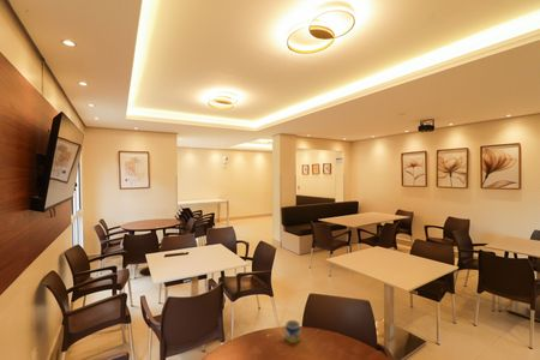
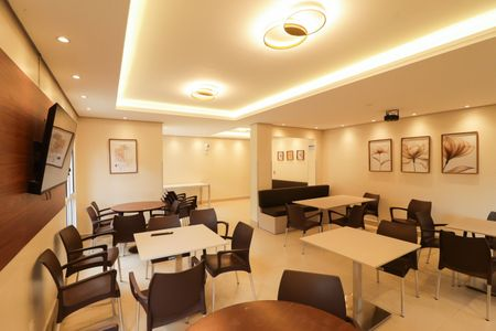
- mug [278,319,301,344]
